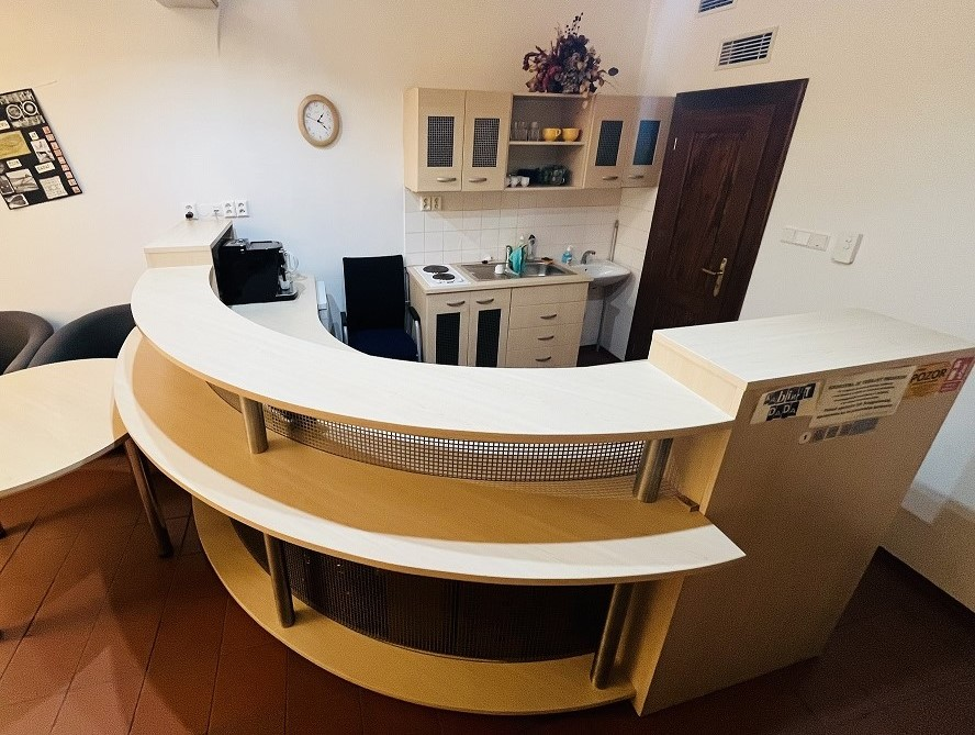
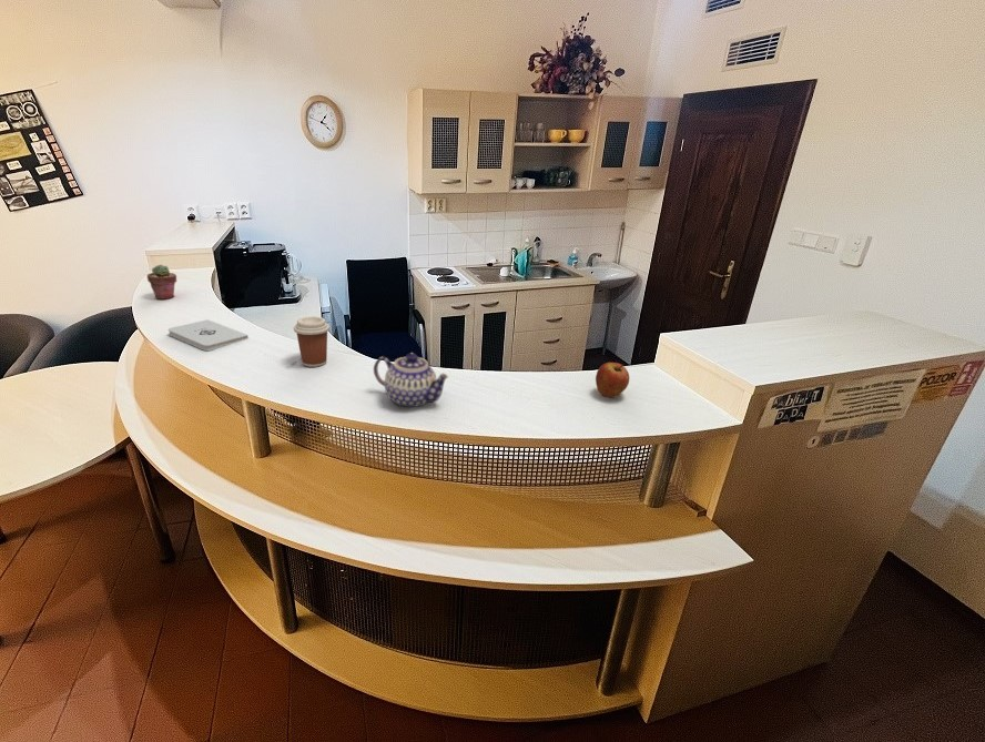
+ notepad [167,318,250,352]
+ apple [595,362,630,398]
+ potted succulent [145,264,177,301]
+ coffee cup [293,315,331,368]
+ teapot [373,352,449,408]
